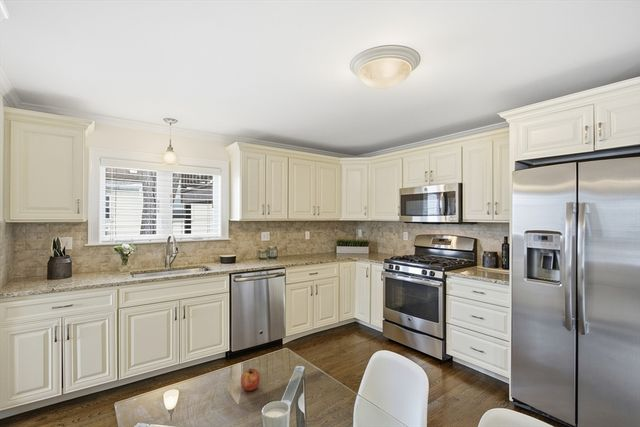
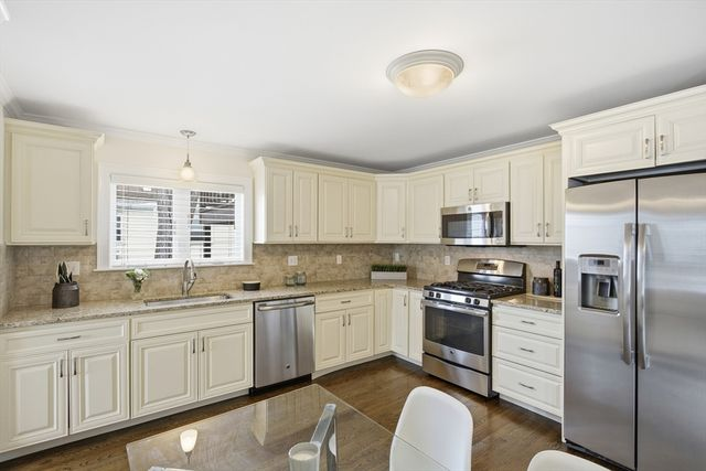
- fruit [240,367,261,392]
